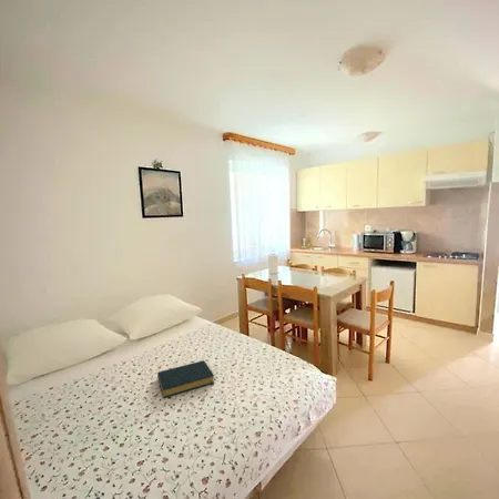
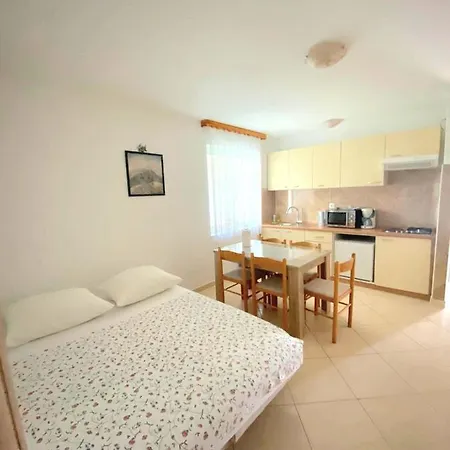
- hardback book [156,359,215,399]
